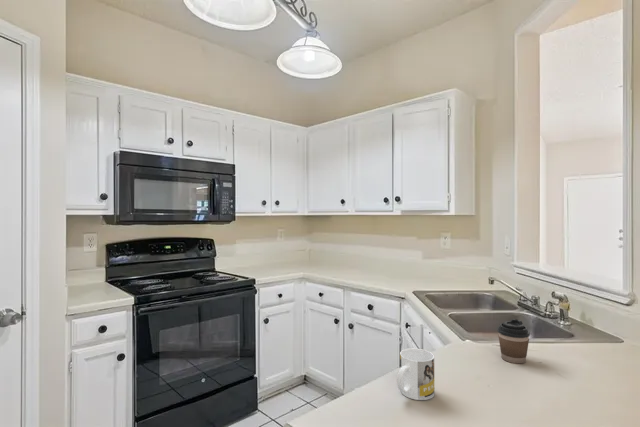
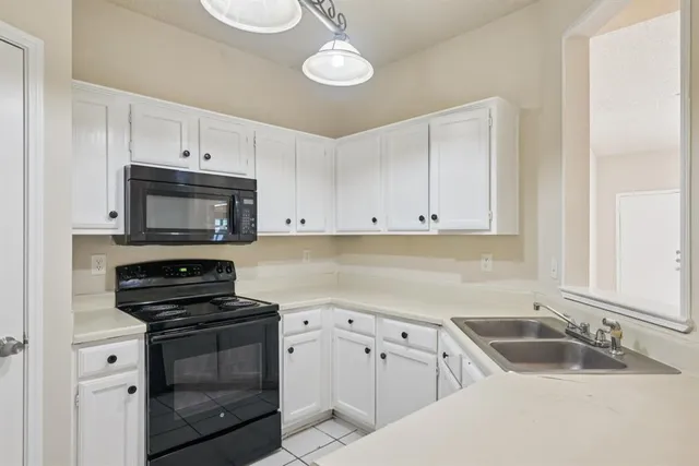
- coffee cup [496,318,531,364]
- mug [396,347,435,401]
